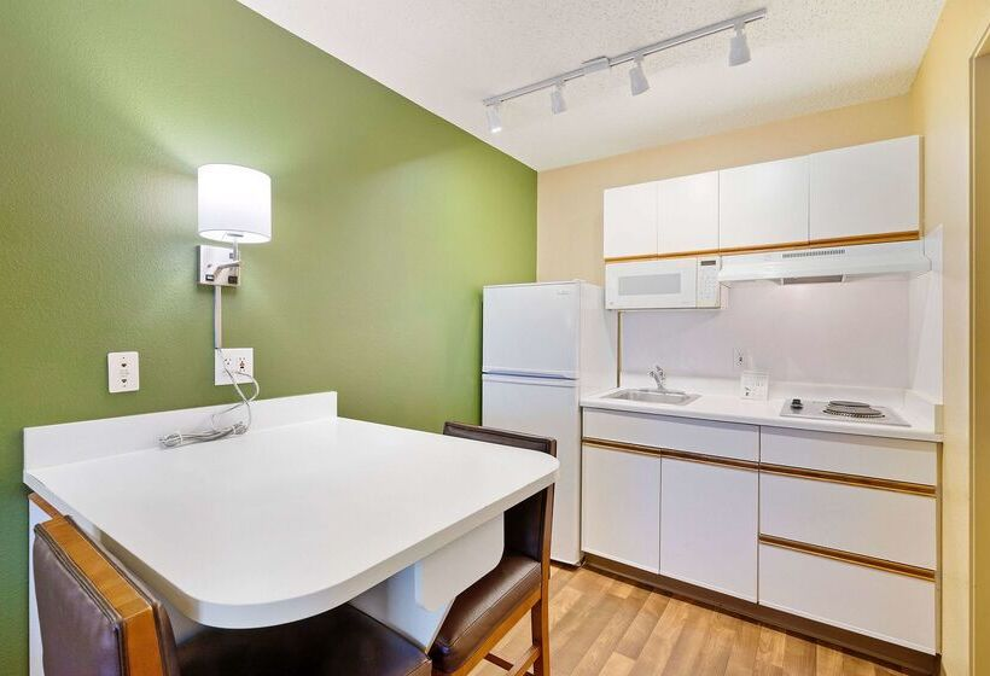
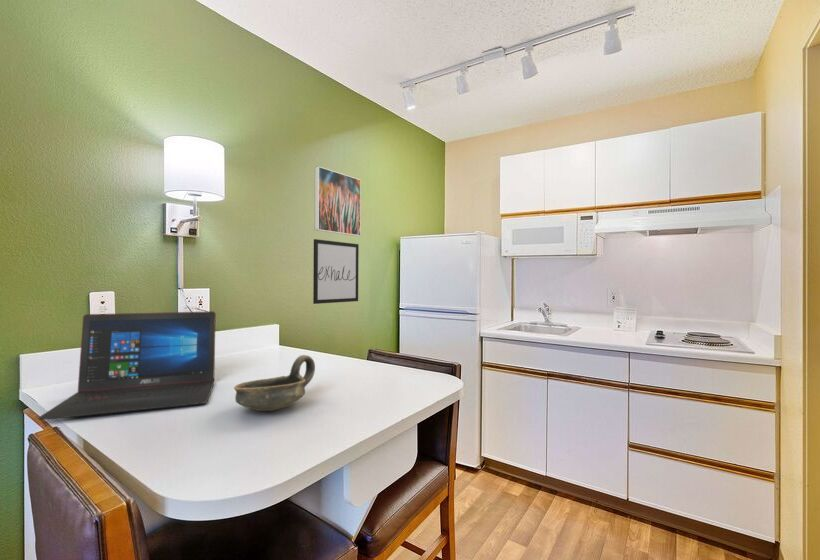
+ wall art [312,238,360,305]
+ laptop [37,310,217,421]
+ oil lamp [233,354,316,412]
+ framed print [313,165,362,237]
